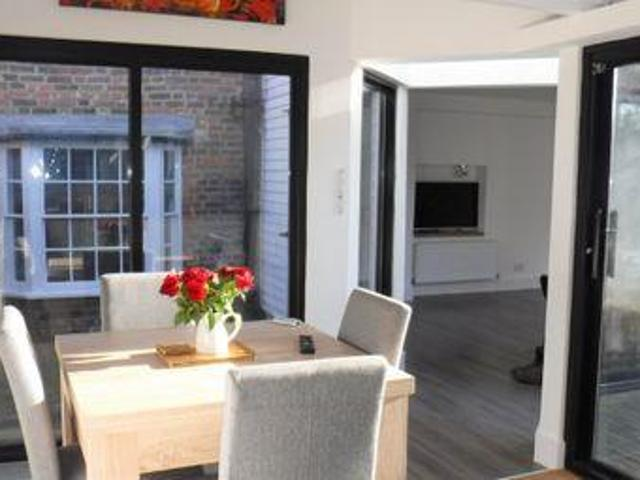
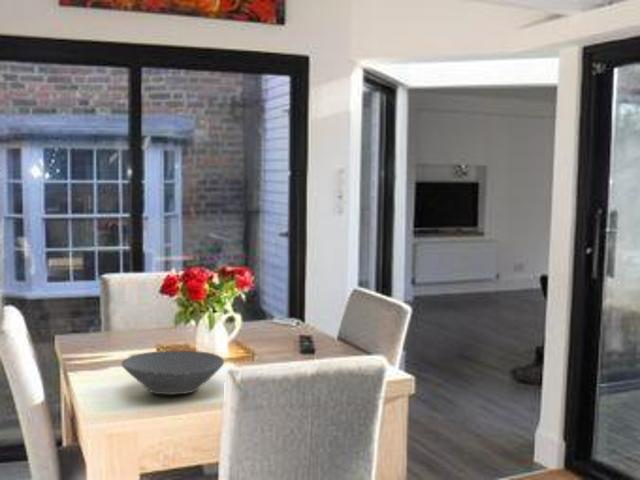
+ bowl [120,350,225,396]
